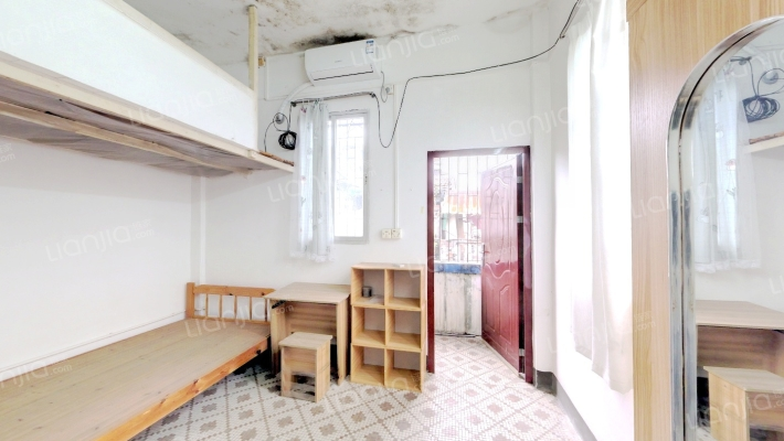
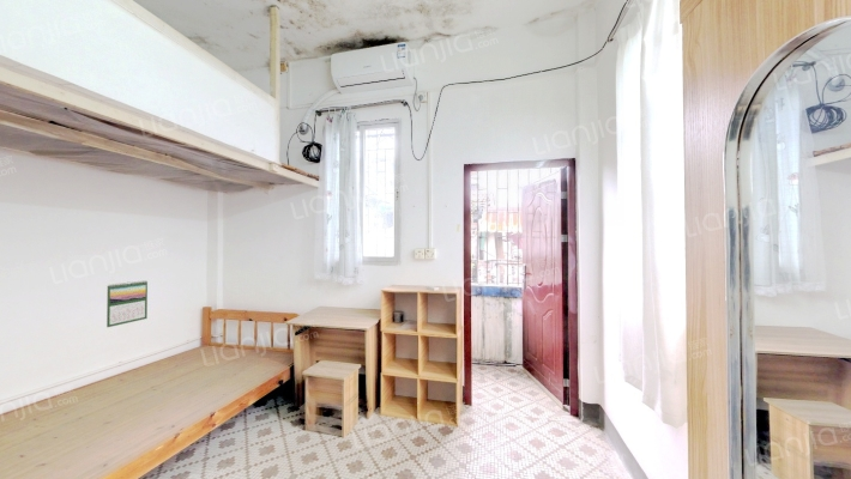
+ calendar [105,279,149,328]
